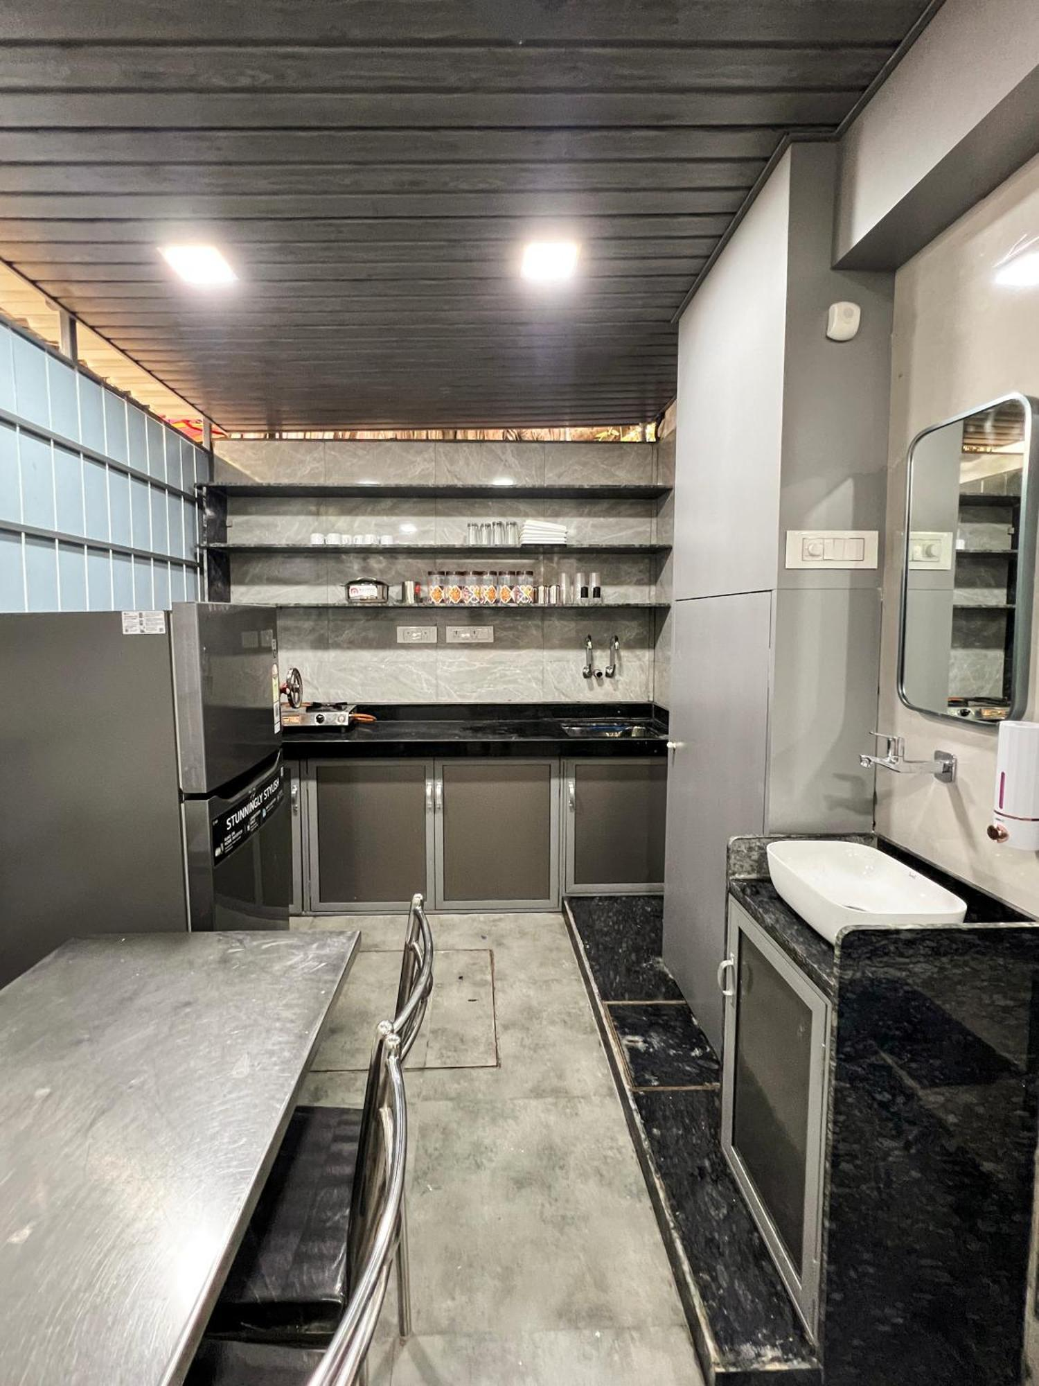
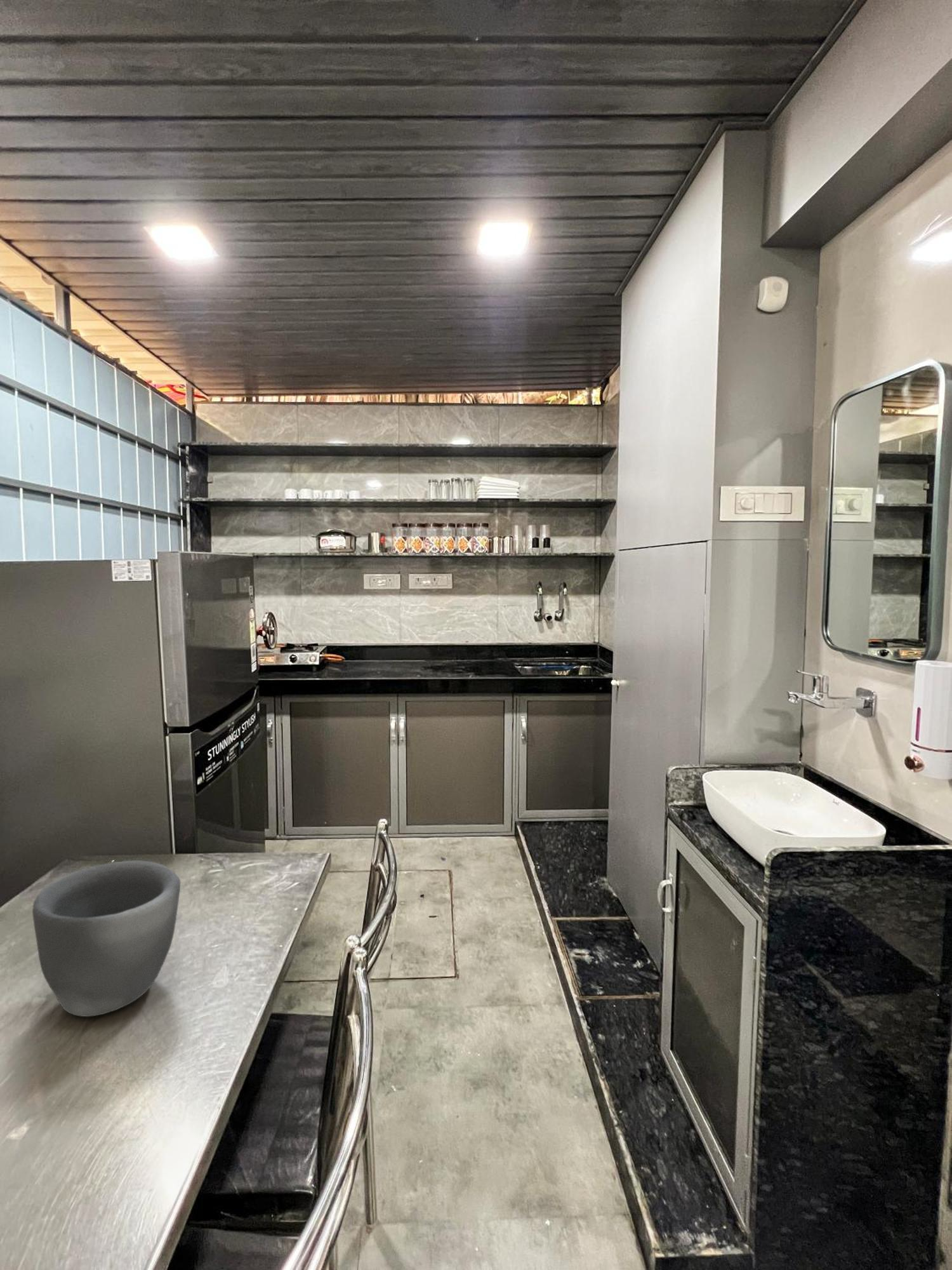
+ bowl [32,860,181,1017]
